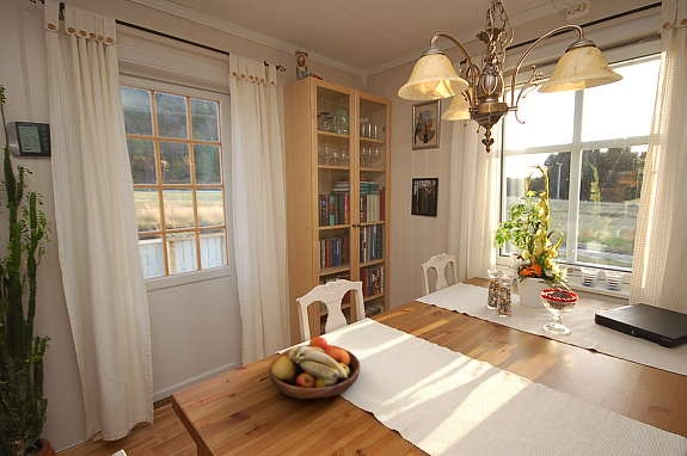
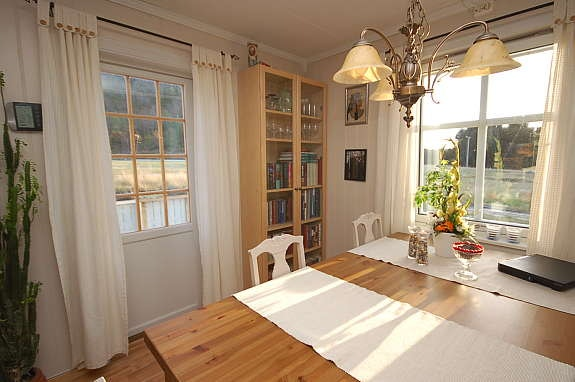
- fruit bowl [268,335,361,400]
